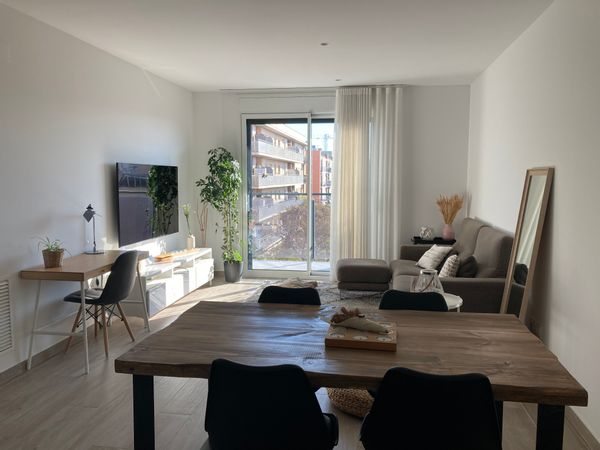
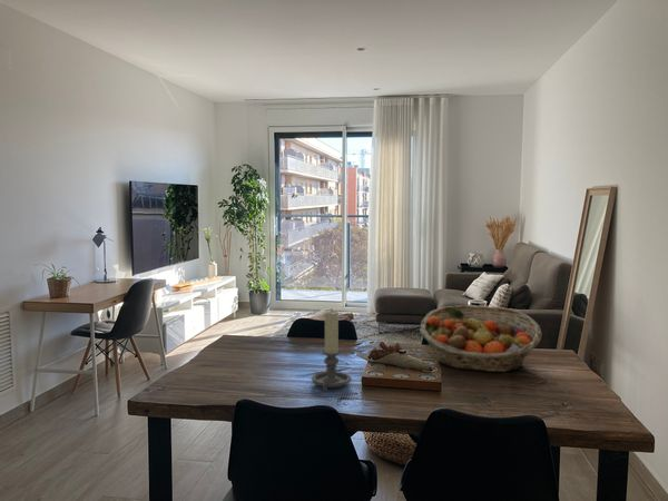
+ candle holder [311,310,353,392]
+ fruit basket [419,304,542,373]
